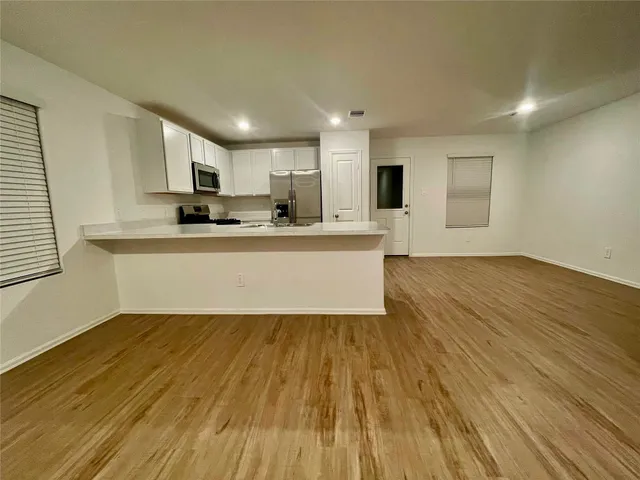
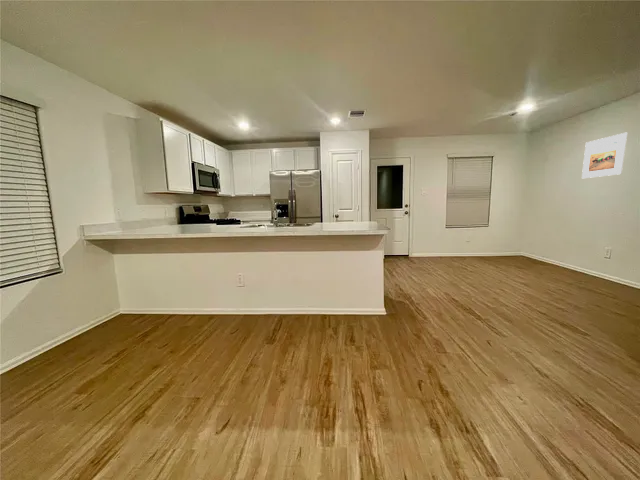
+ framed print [581,132,628,179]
